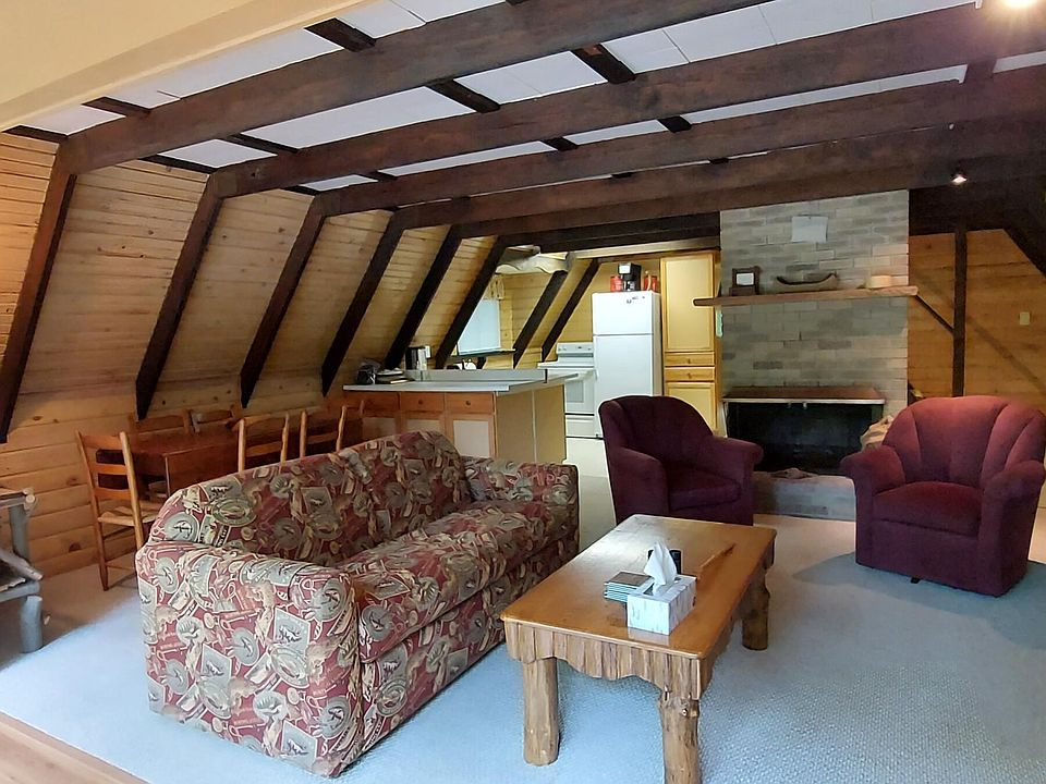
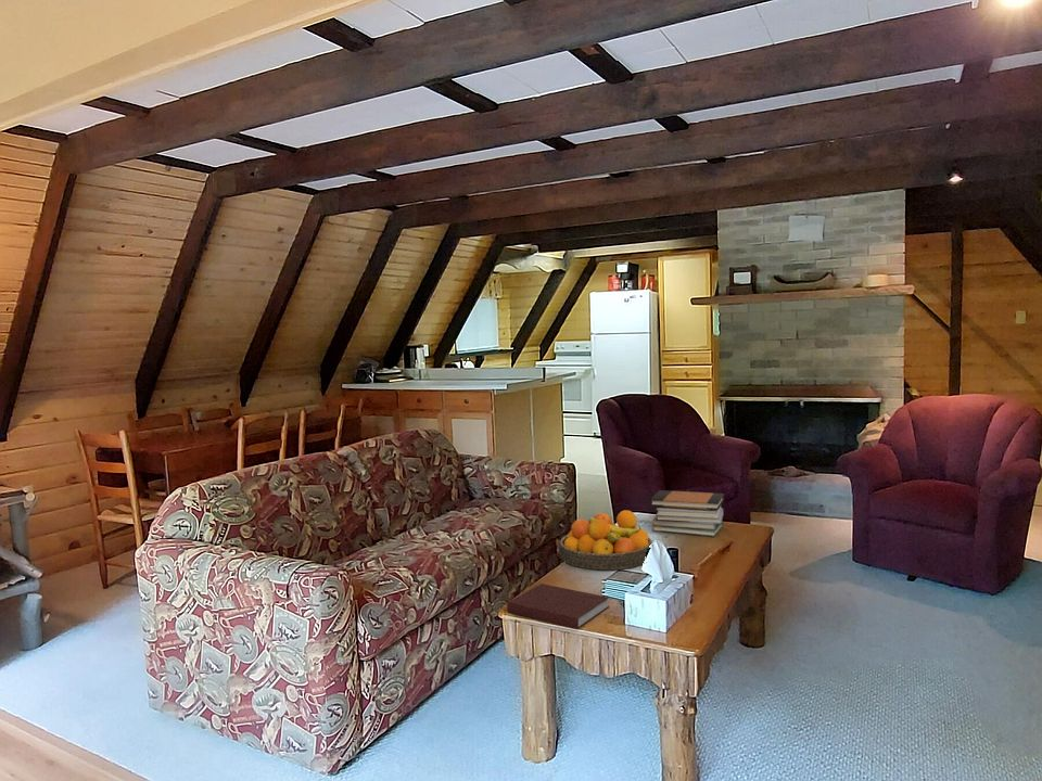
+ book stack [649,489,725,538]
+ fruit bowl [558,510,653,571]
+ notebook [506,582,610,630]
